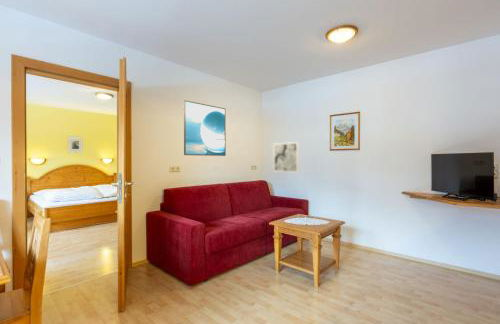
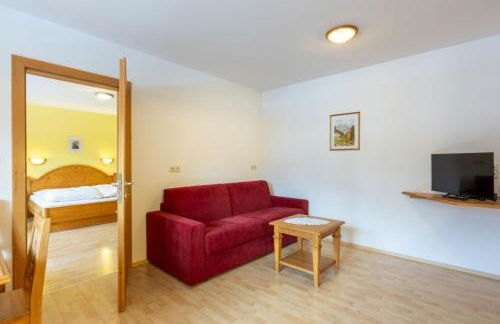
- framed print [183,99,227,157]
- wall art [272,141,300,173]
